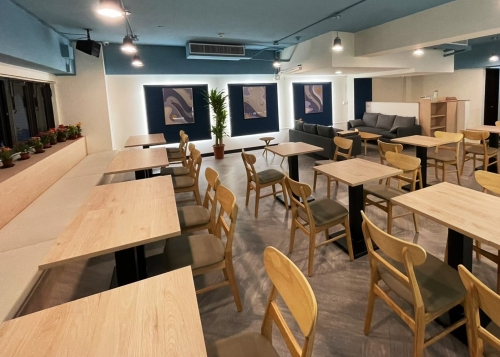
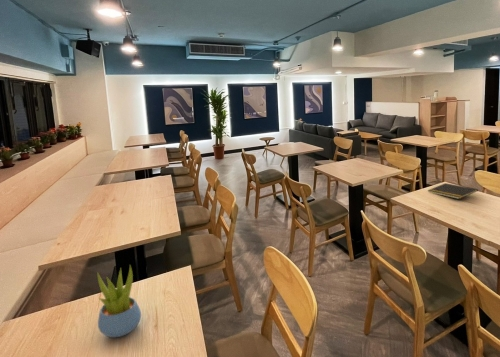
+ notepad [426,182,479,200]
+ succulent plant [96,265,142,338]
